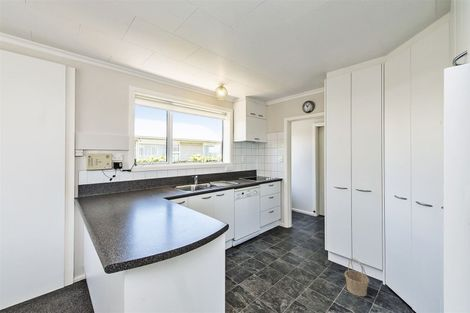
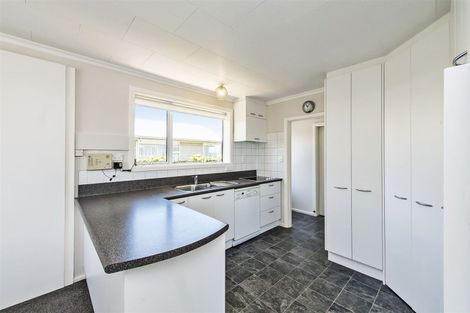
- basket [344,257,370,297]
